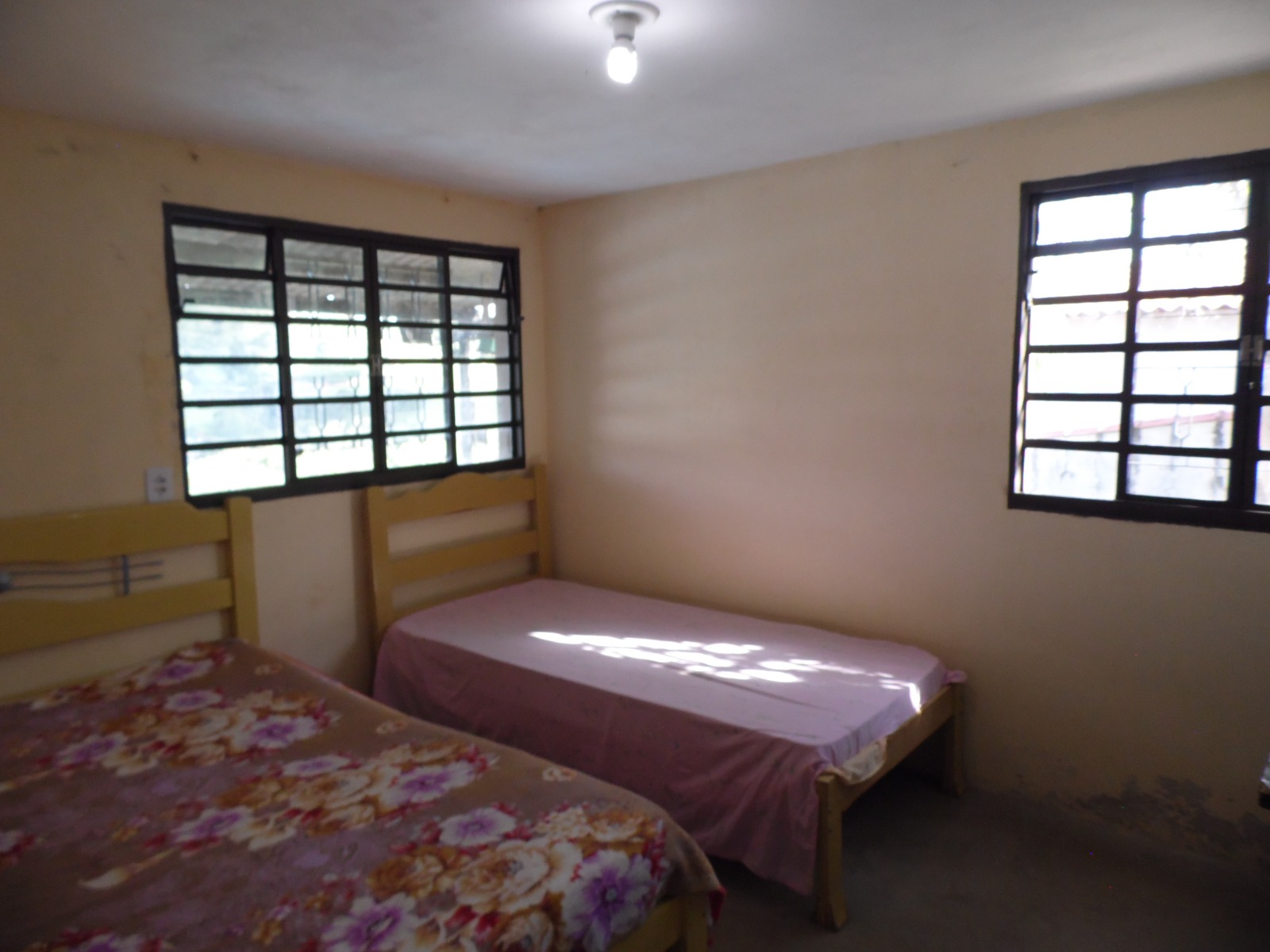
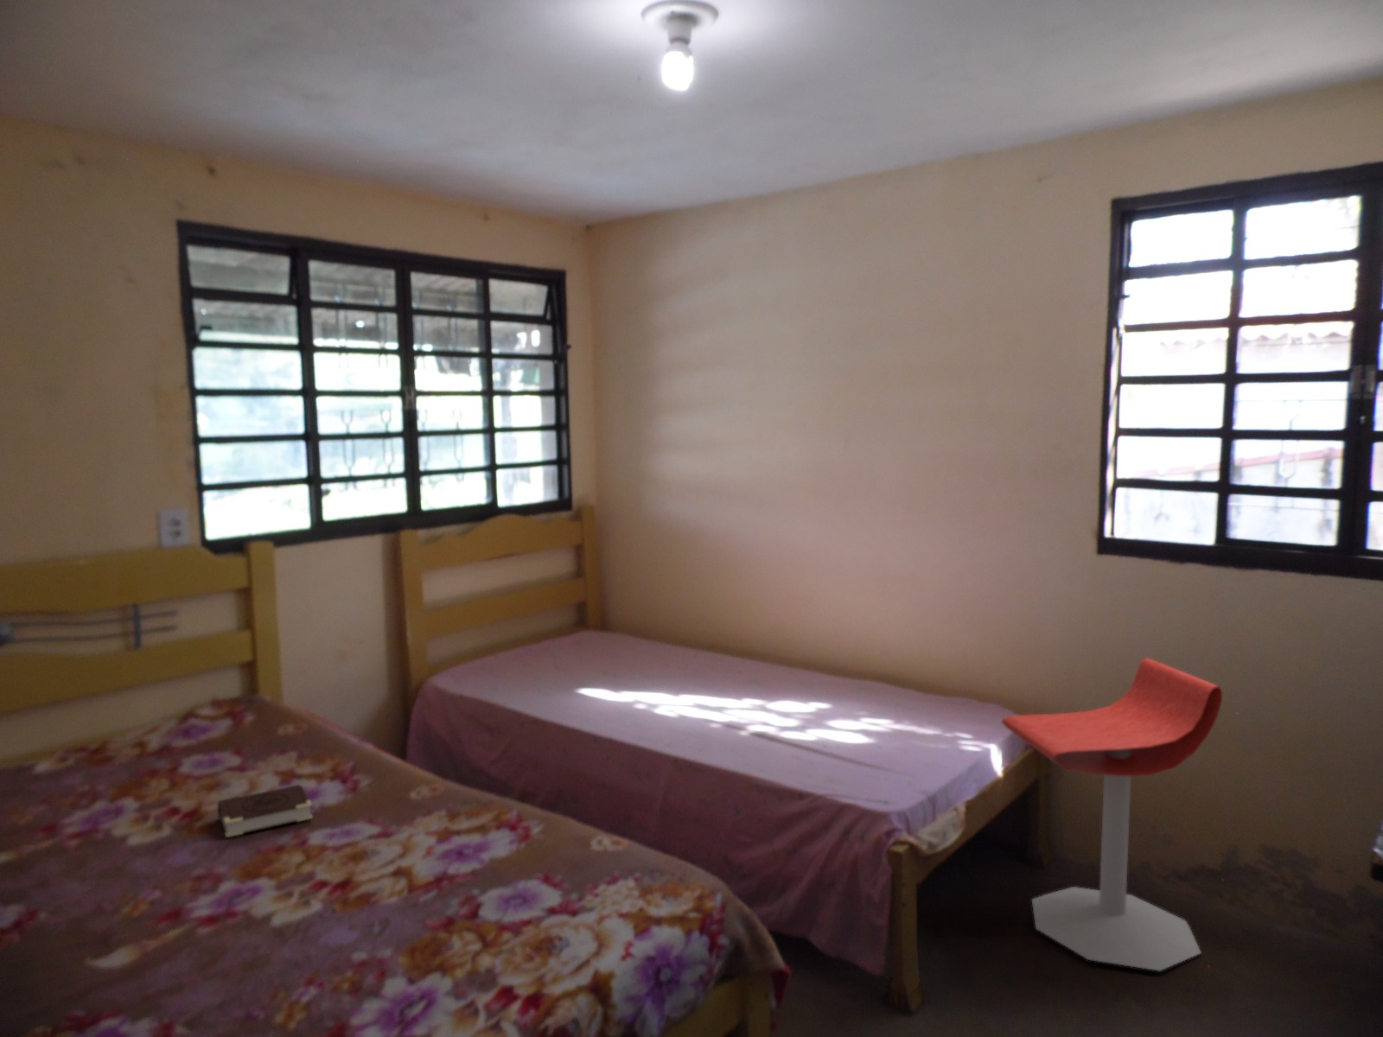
+ stool [1001,658,1223,972]
+ book [217,784,314,839]
